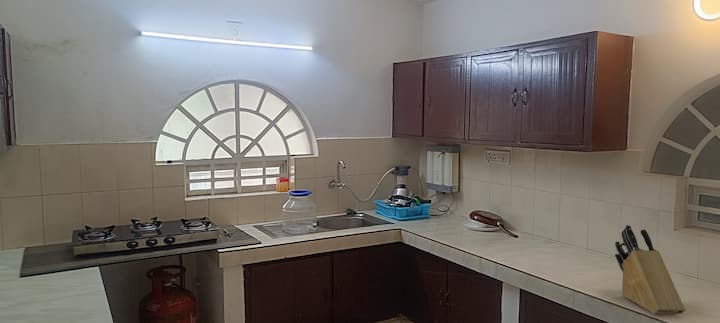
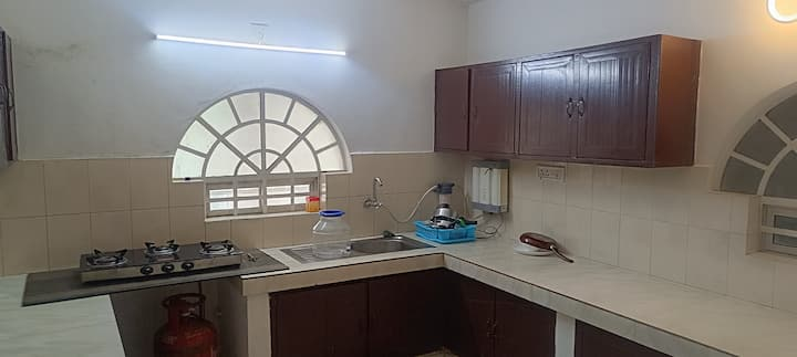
- knife block [614,224,686,315]
